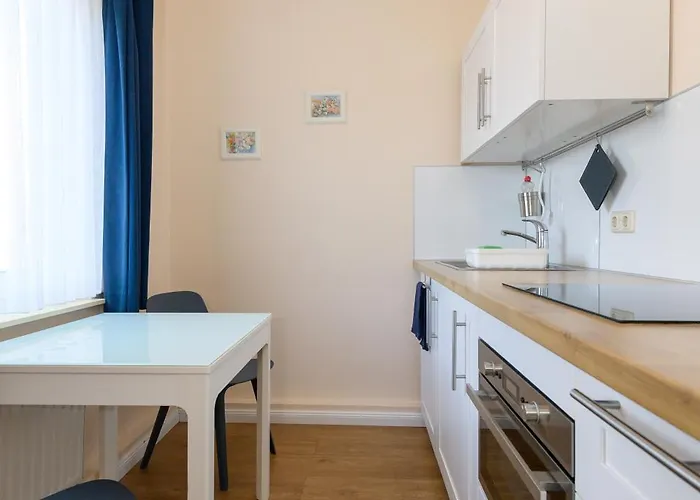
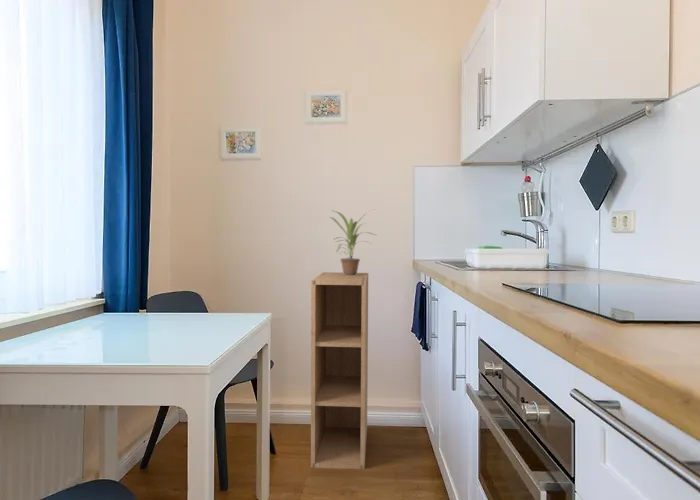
+ potted plant [329,208,376,276]
+ shelving unit [310,271,369,470]
